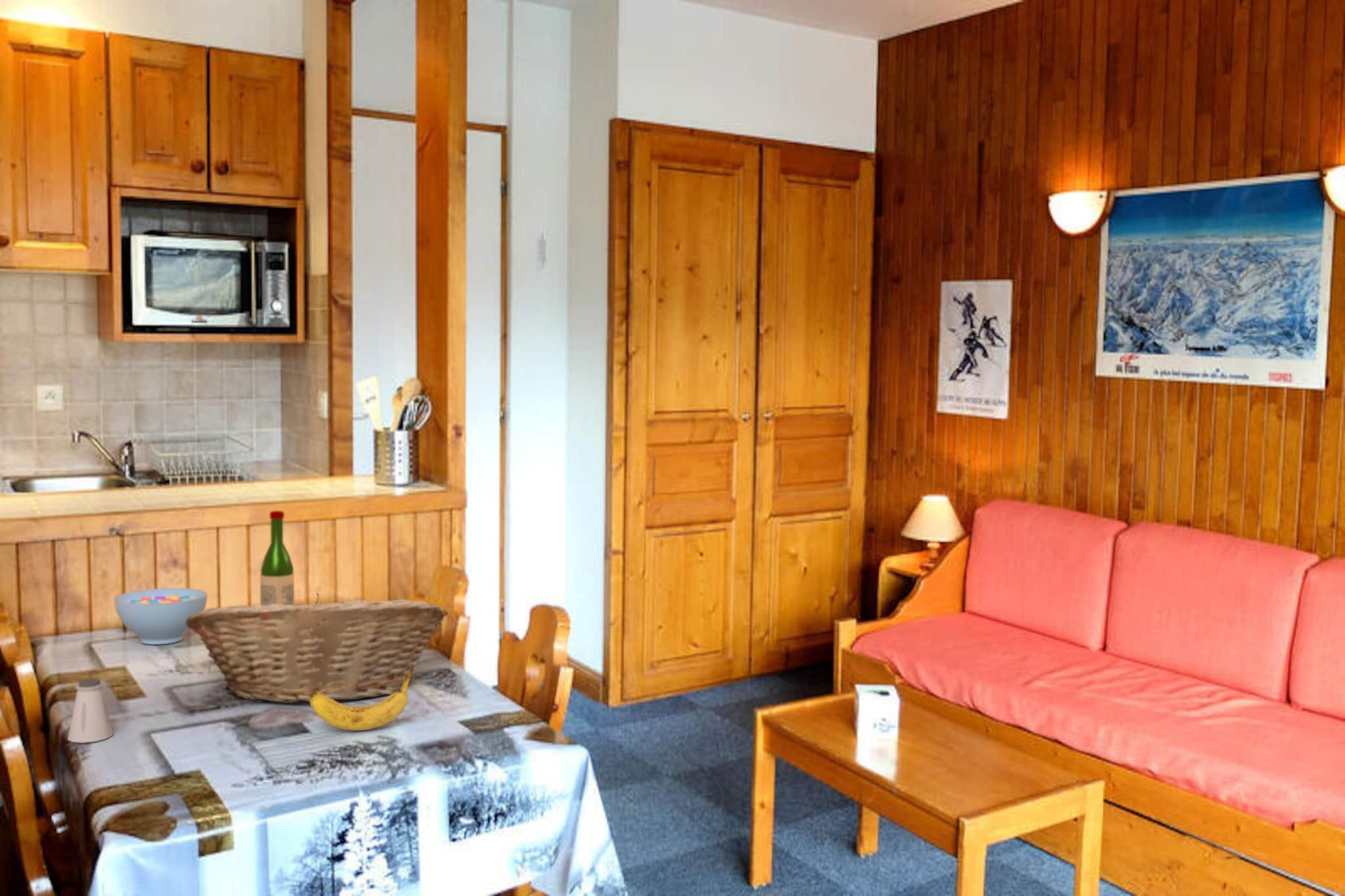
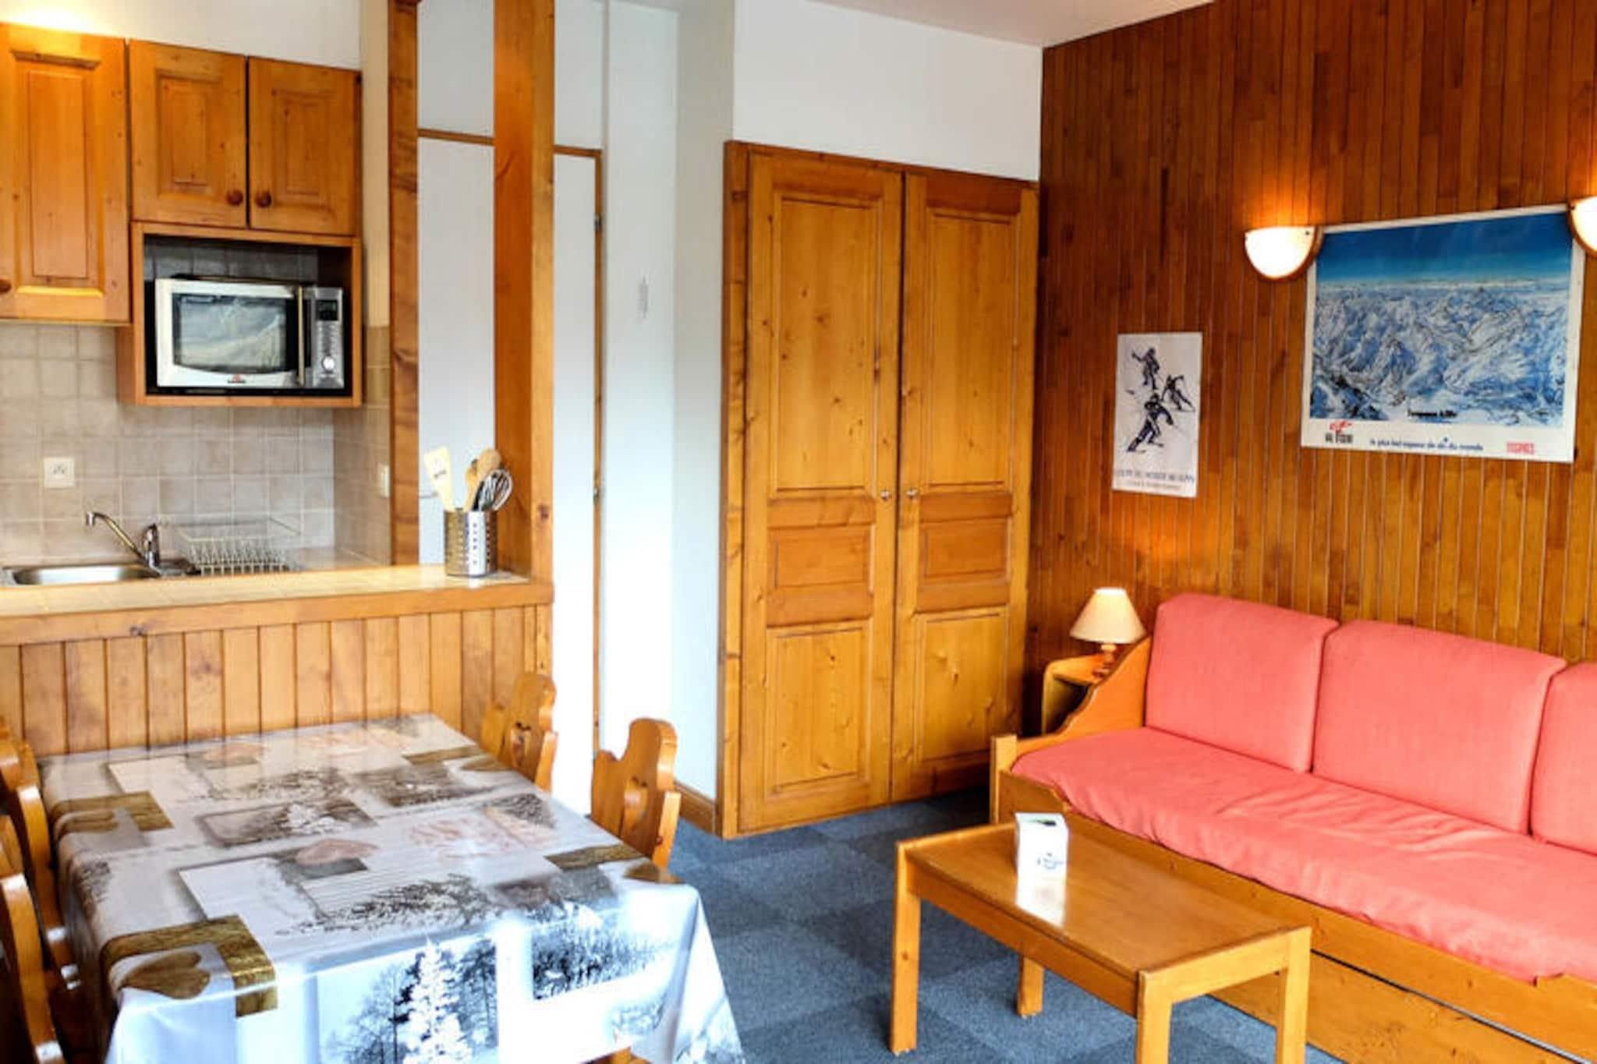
- wine bottle [259,510,295,606]
- bowl [113,587,208,645]
- banana [309,664,413,731]
- saltshaker [67,677,114,744]
- fruit basket [186,592,447,704]
